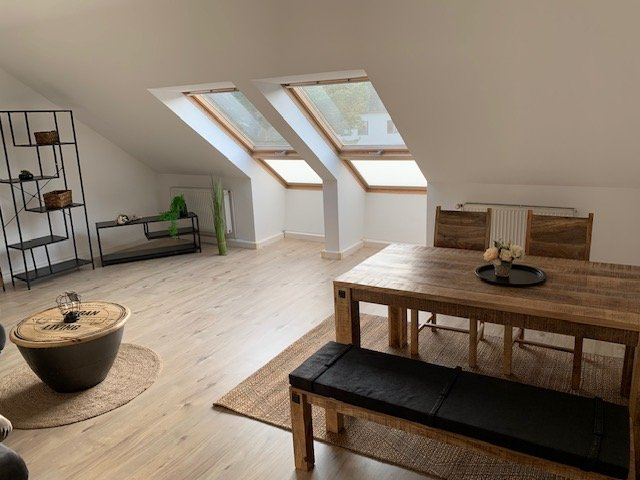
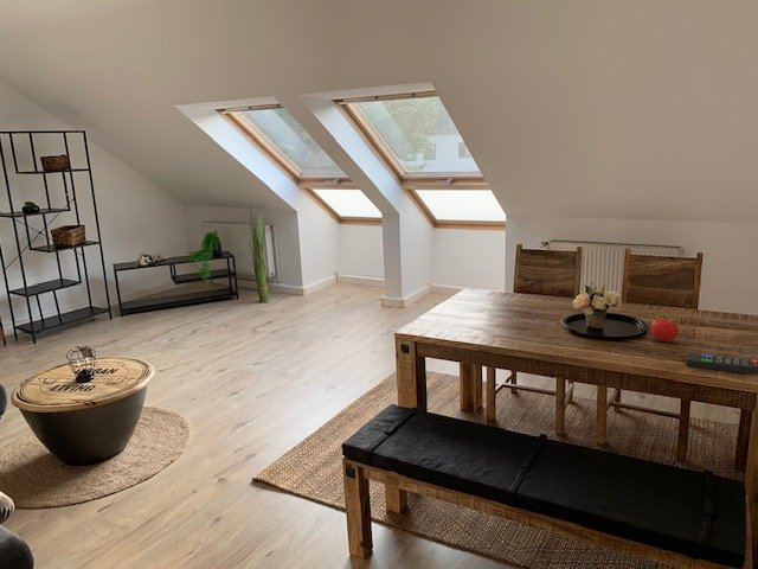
+ remote control [685,352,758,376]
+ fruit [650,315,680,343]
